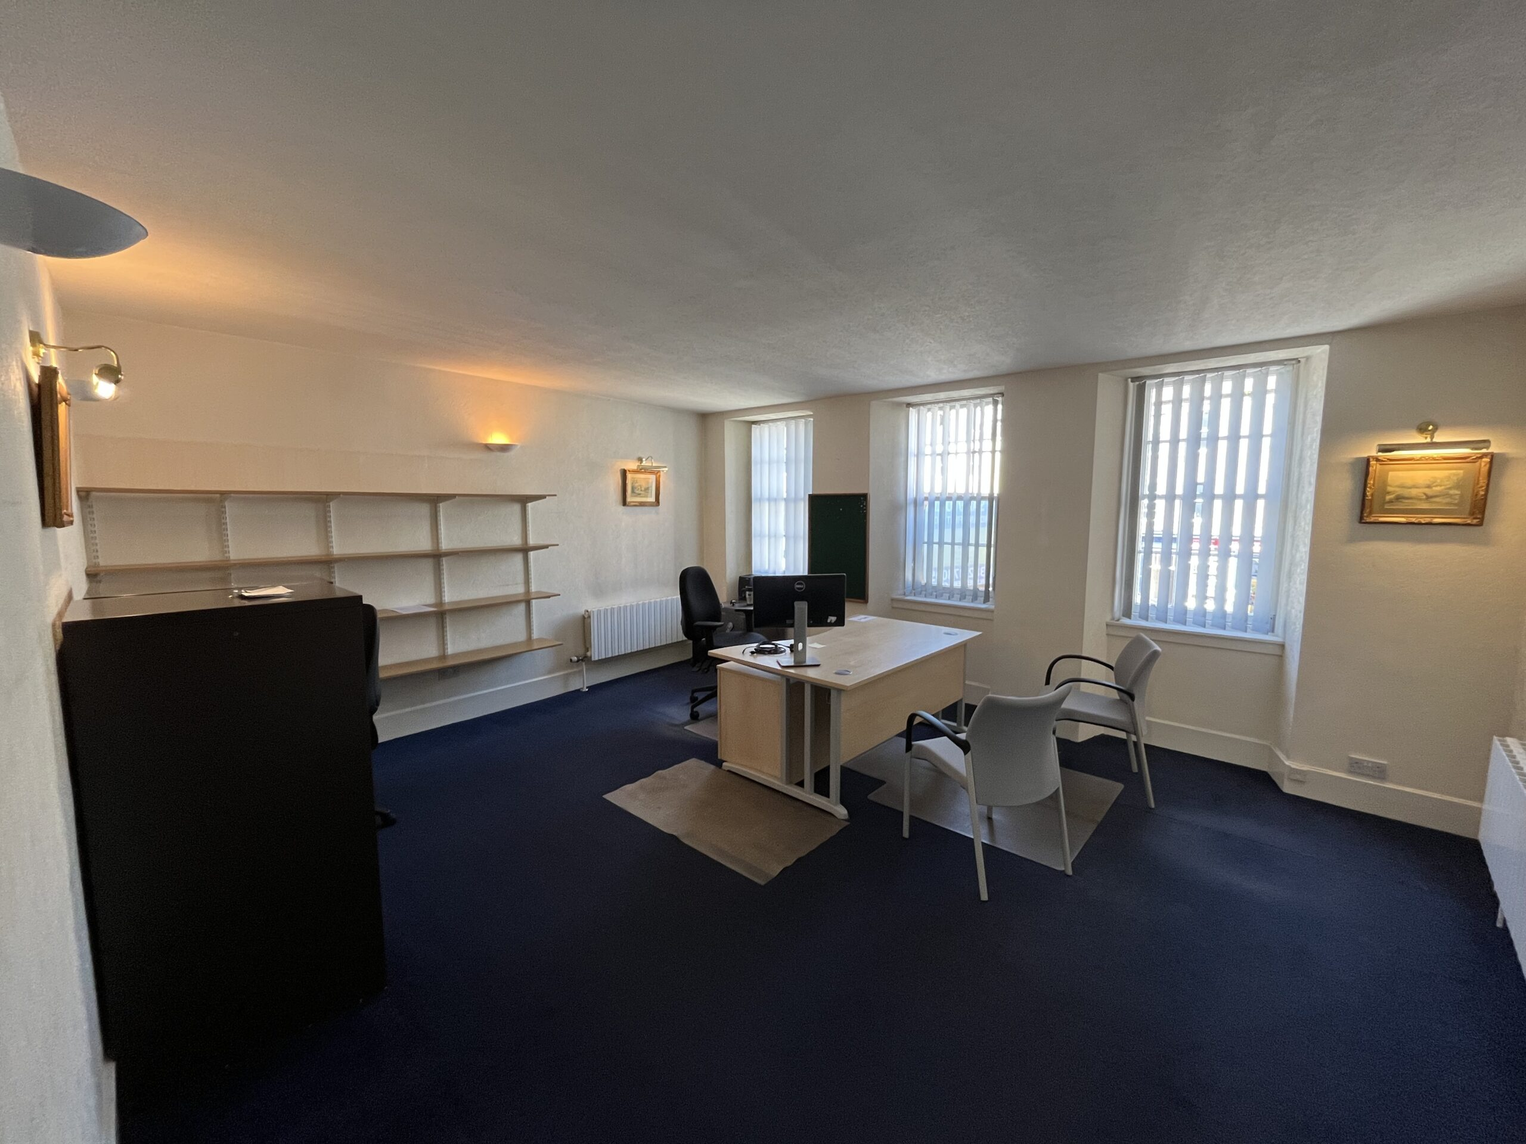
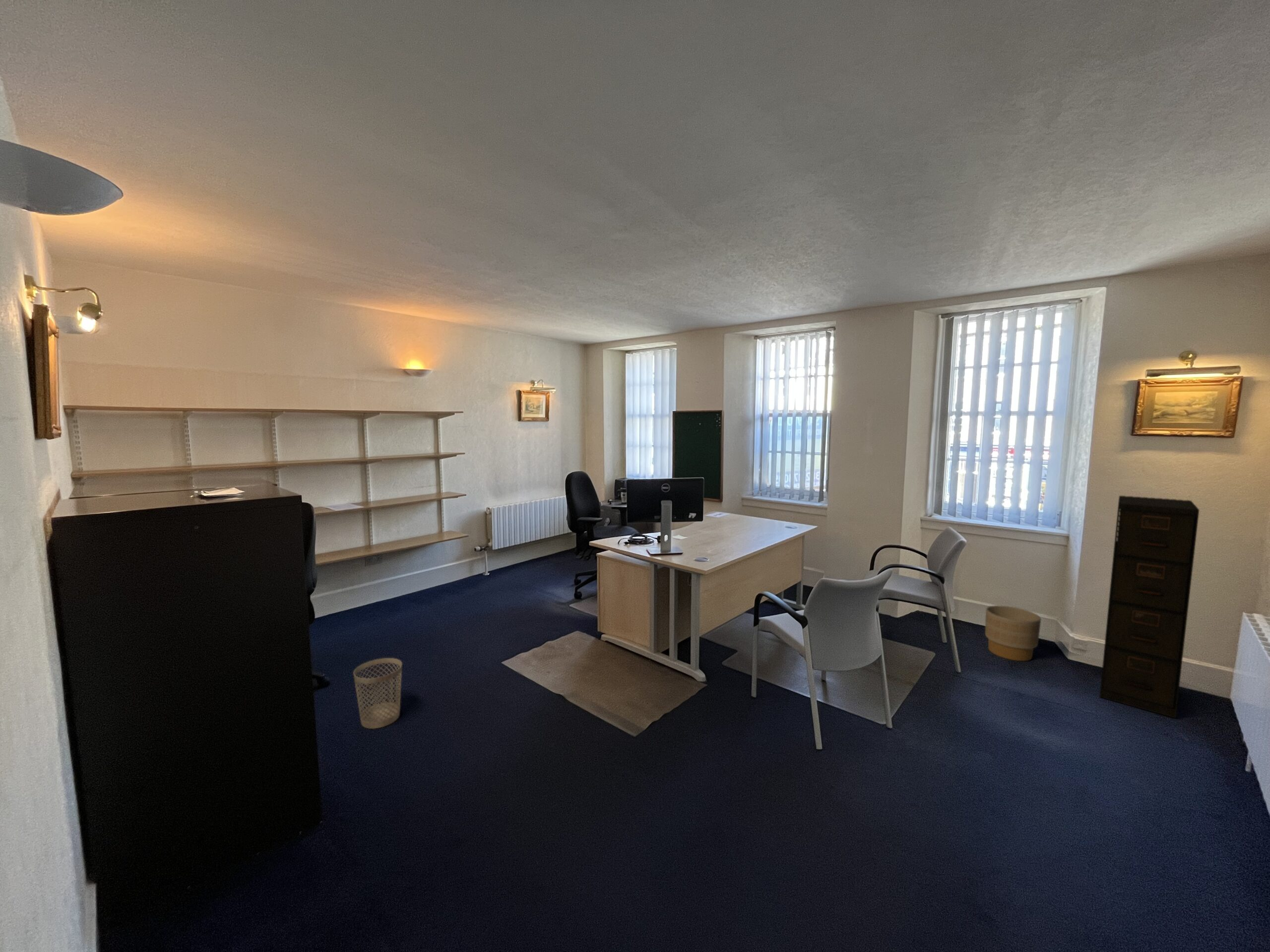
+ planter [985,605,1041,661]
+ filing cabinet [1099,495,1200,719]
+ wastebasket [353,657,402,729]
